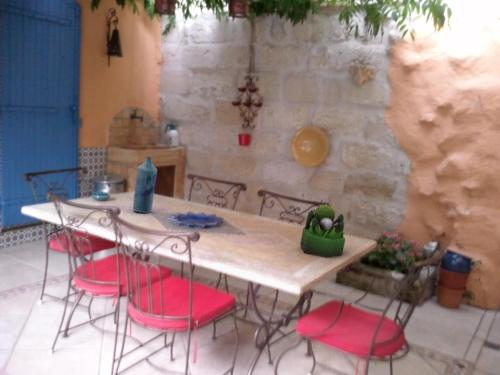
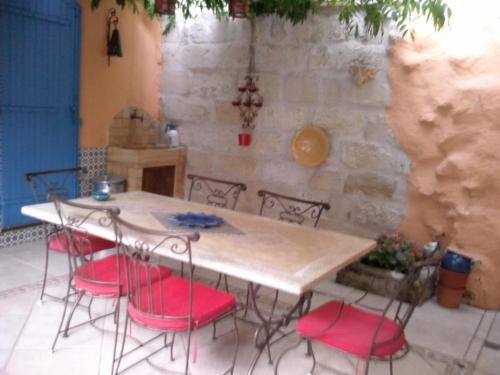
- plant [299,204,346,259]
- bottle [132,156,158,214]
